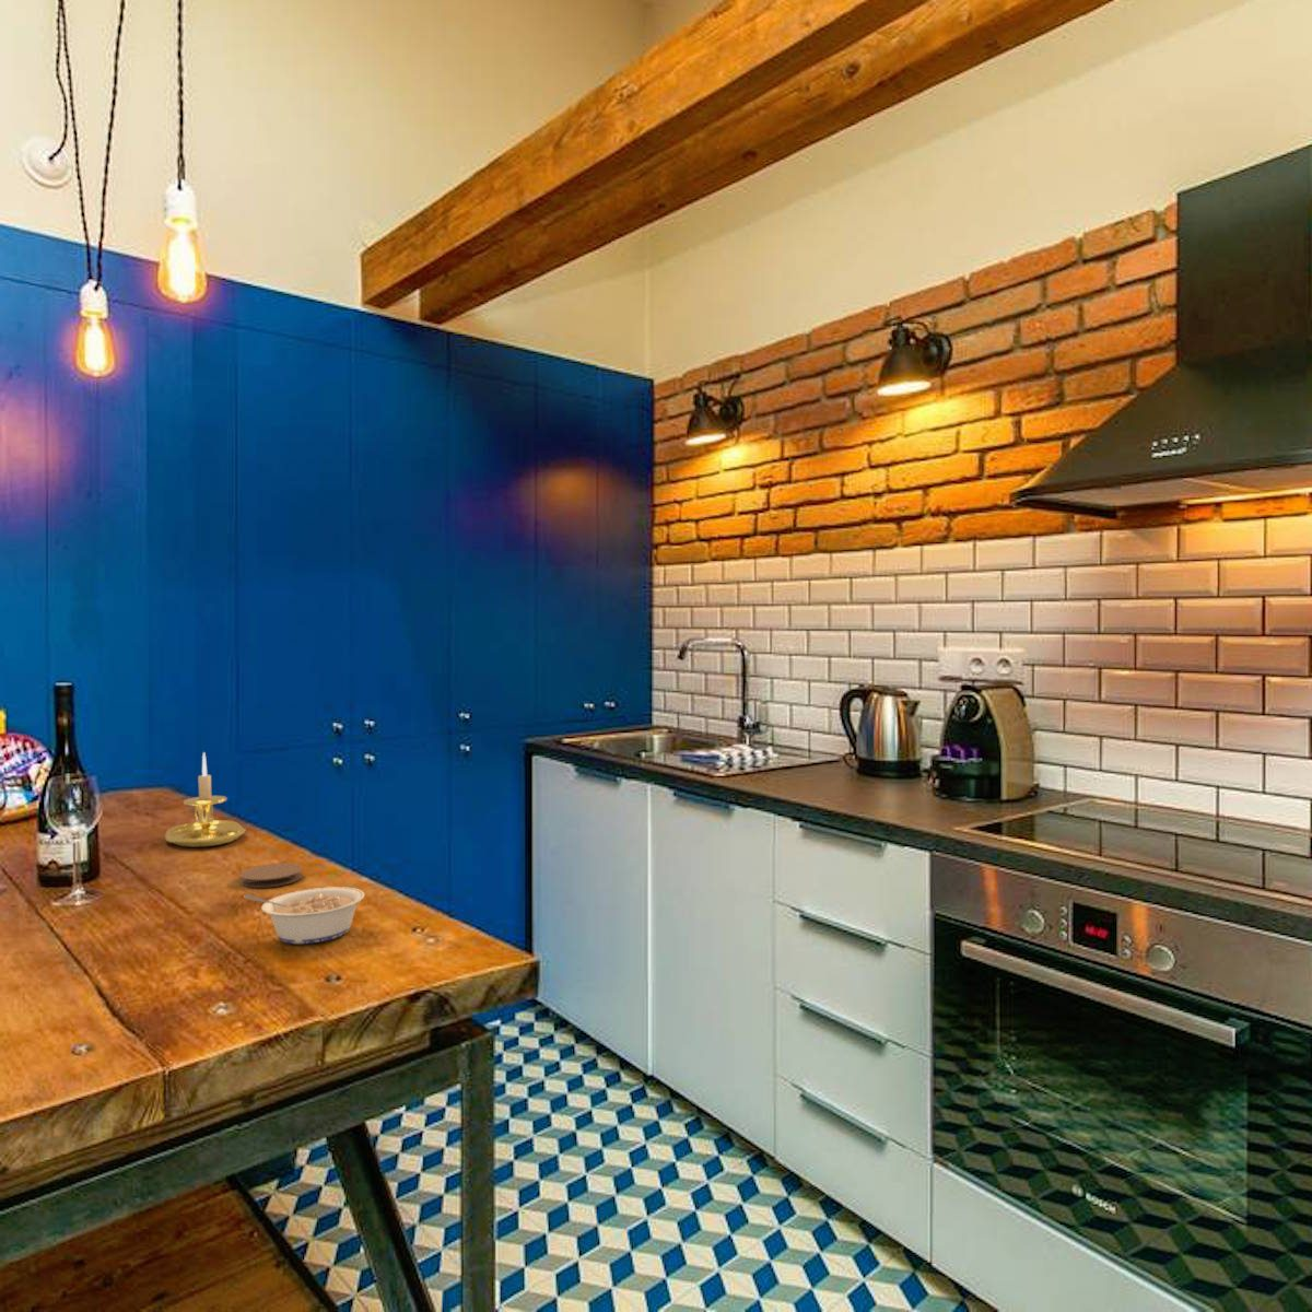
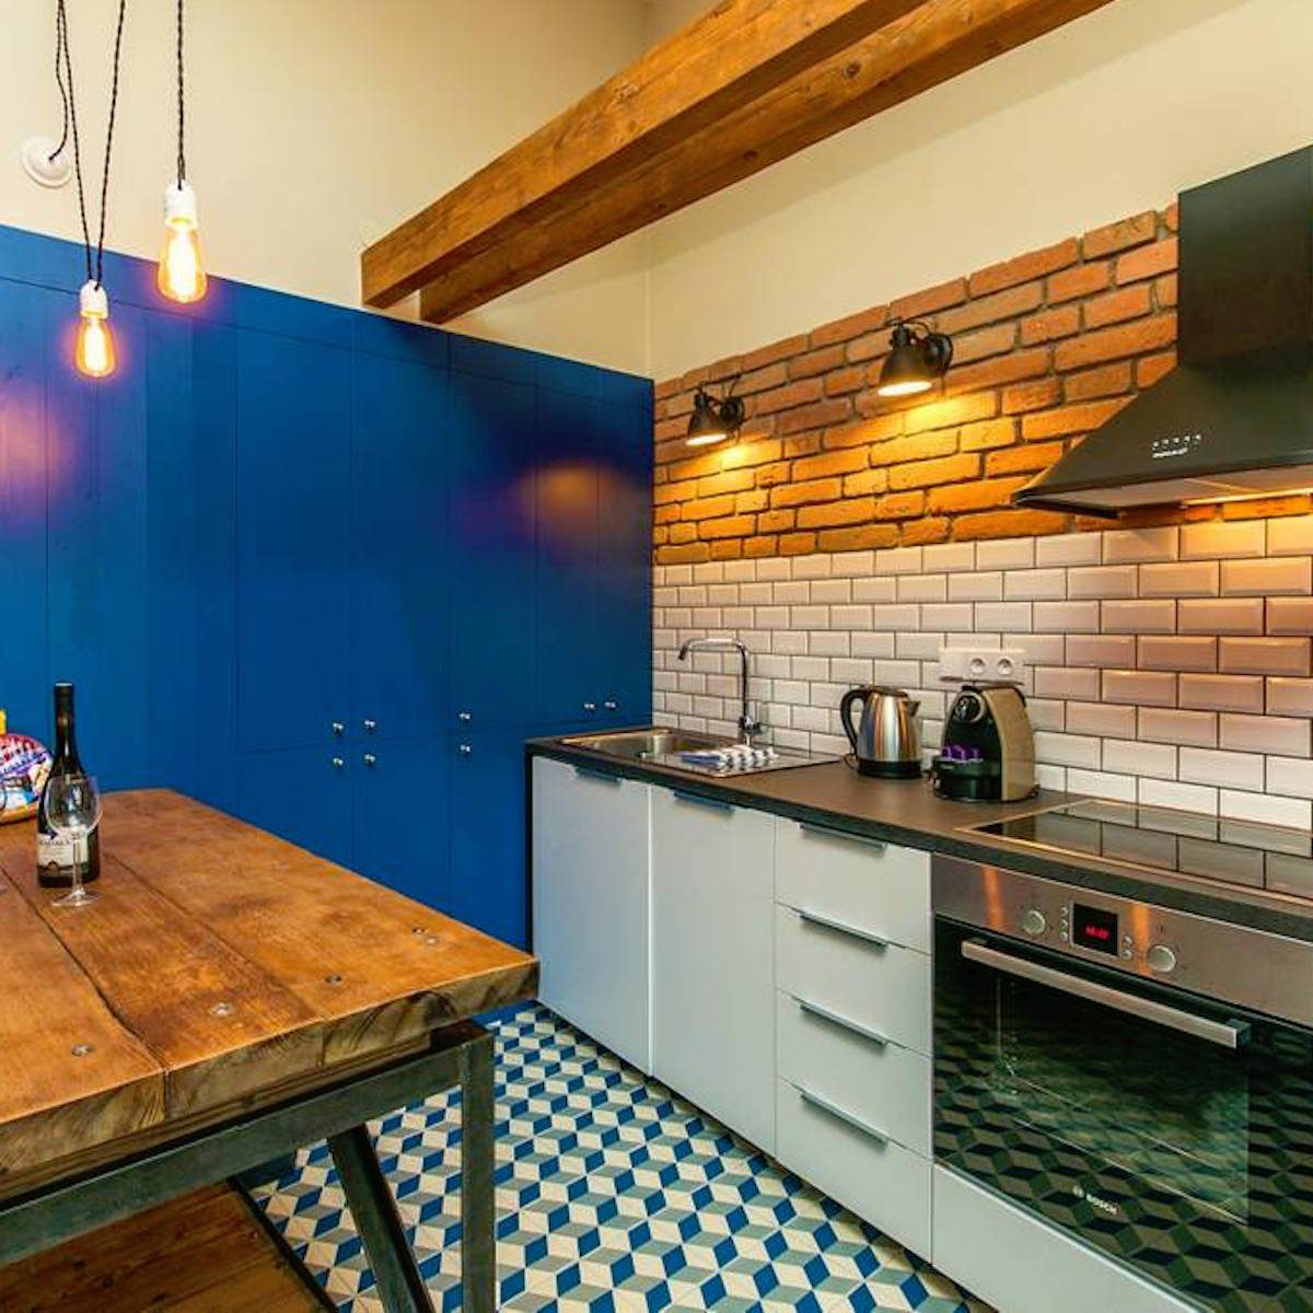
- candle holder [163,751,248,848]
- legume [243,885,365,944]
- coaster [238,863,304,889]
